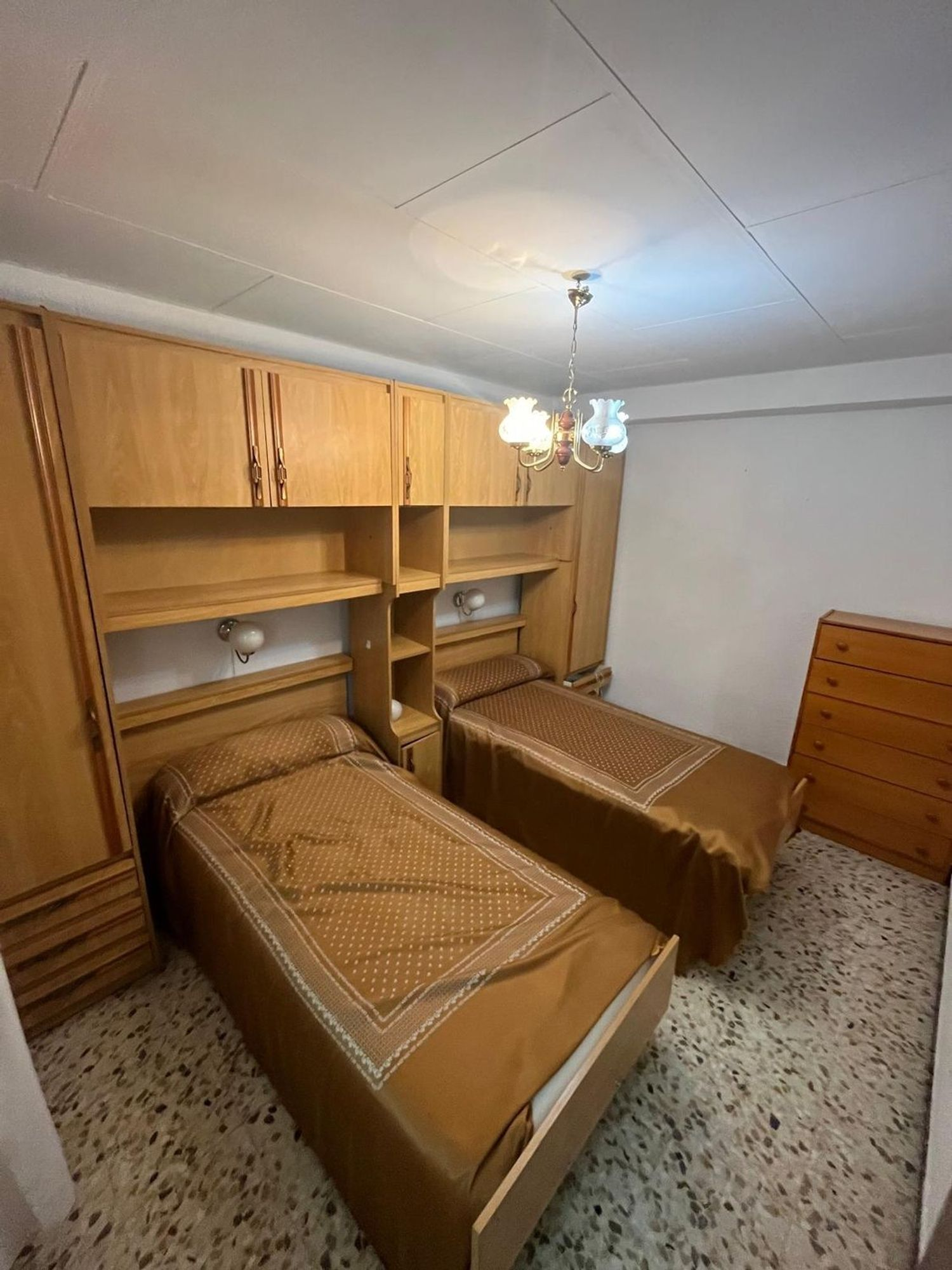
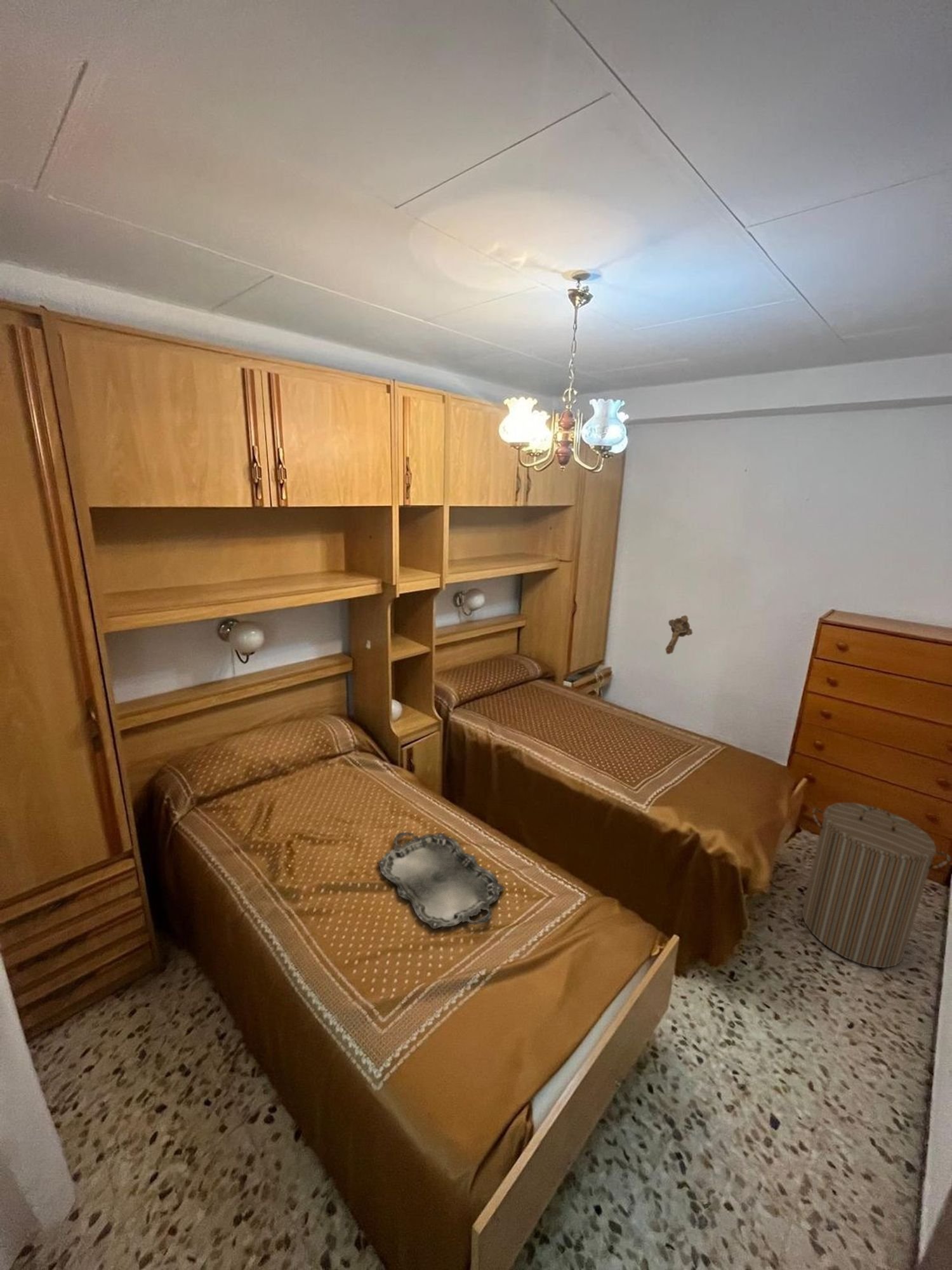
+ serving tray [376,832,505,930]
+ crucifix [664,615,693,655]
+ laundry hamper [802,802,951,968]
